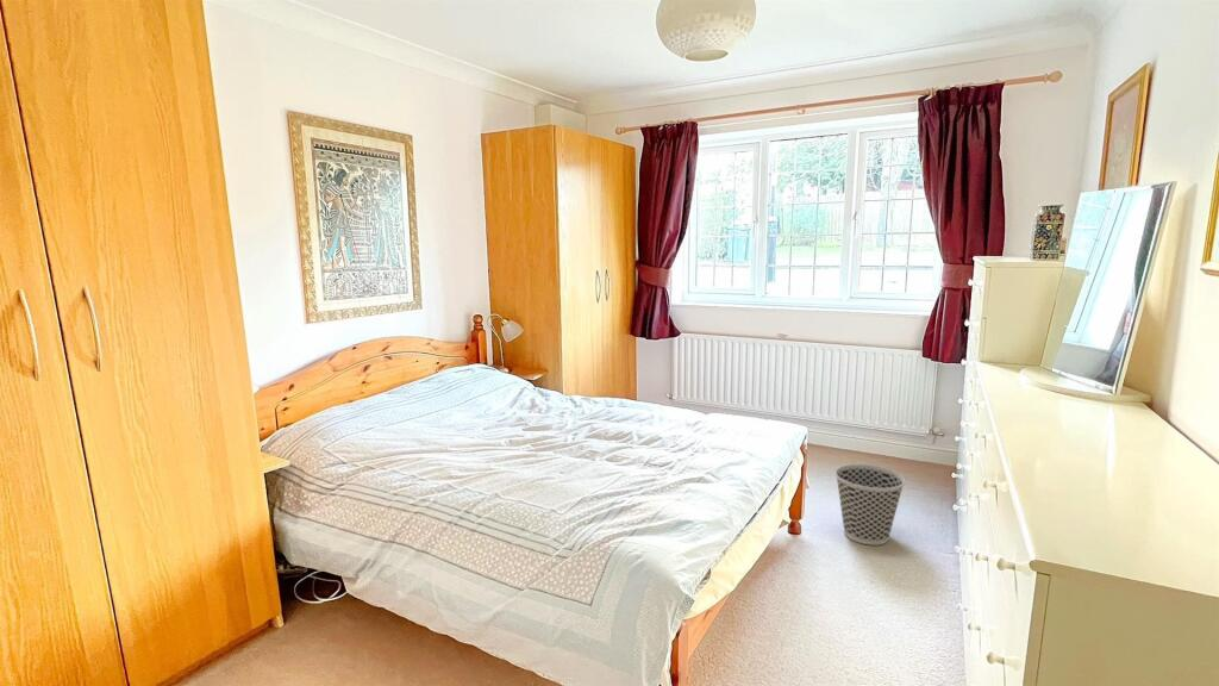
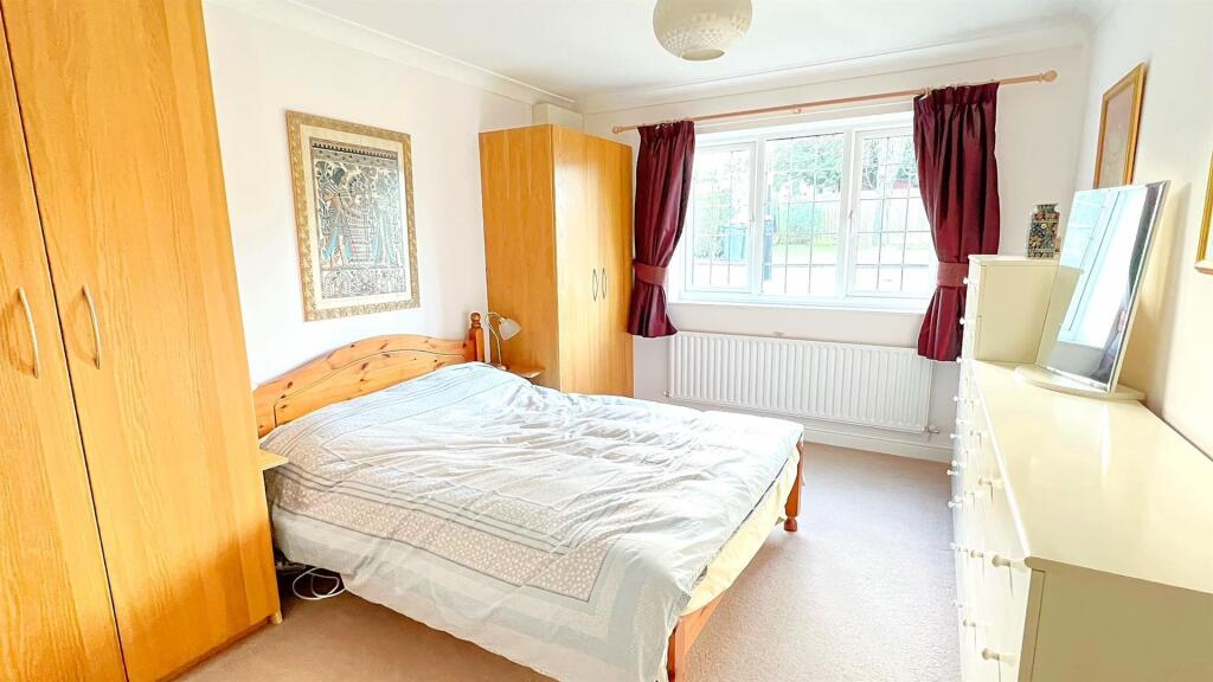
- wastebasket [833,463,906,547]
